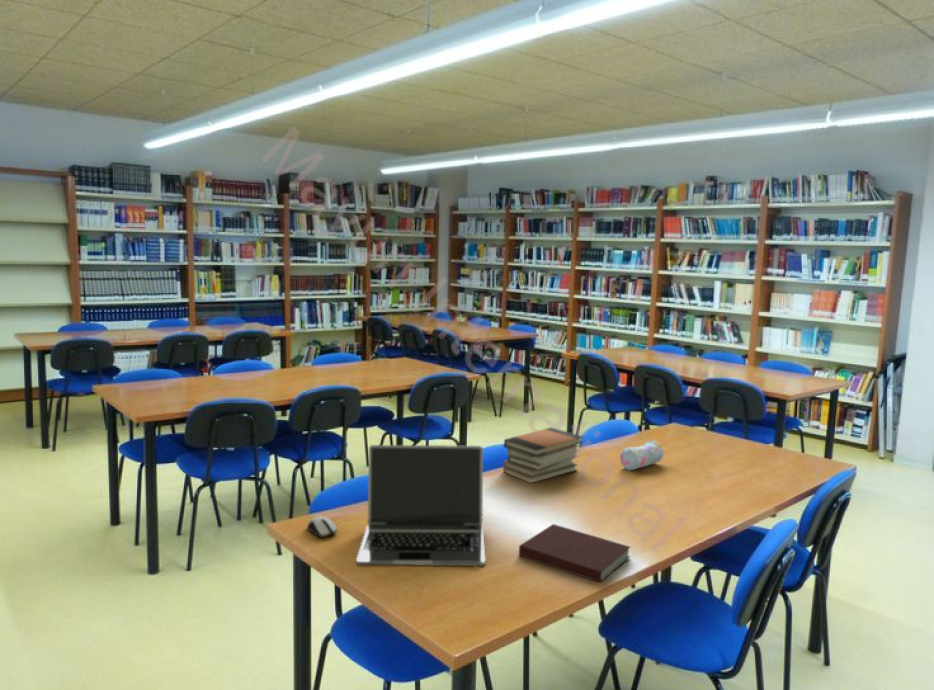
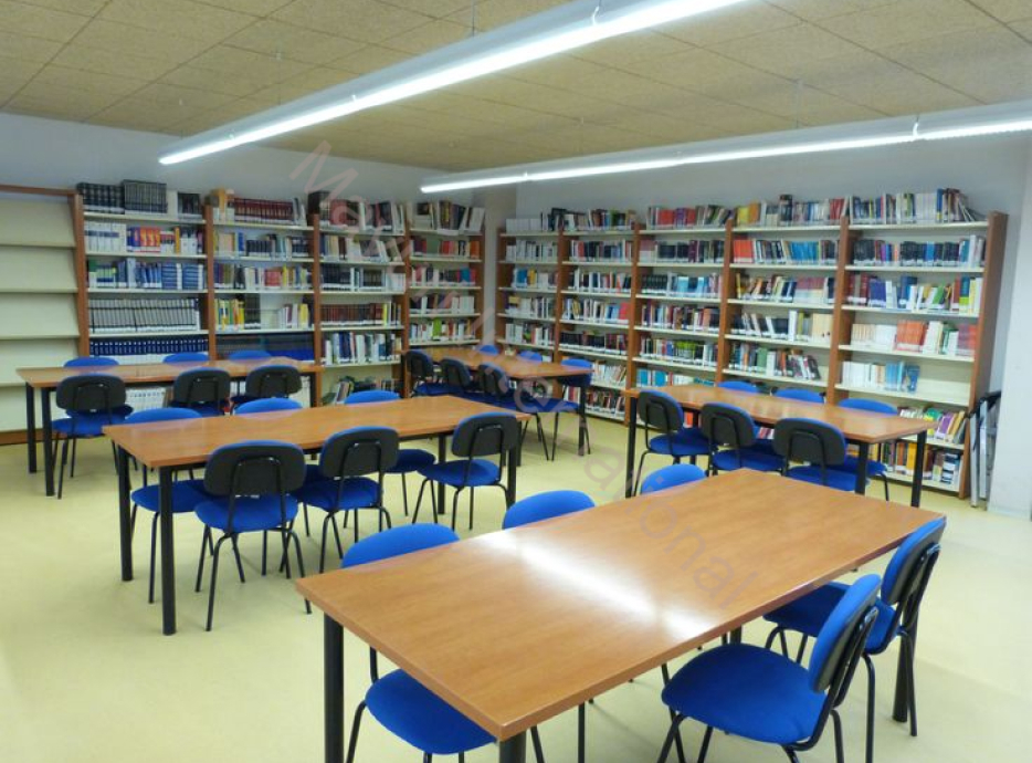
- notebook [518,523,631,584]
- laptop [355,444,486,567]
- pencil case [619,439,665,472]
- book stack [502,426,584,484]
- computer mouse [306,515,339,538]
